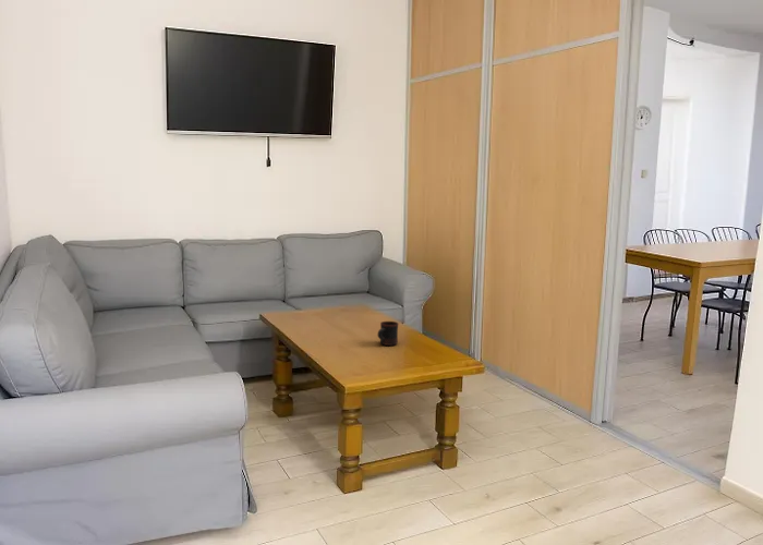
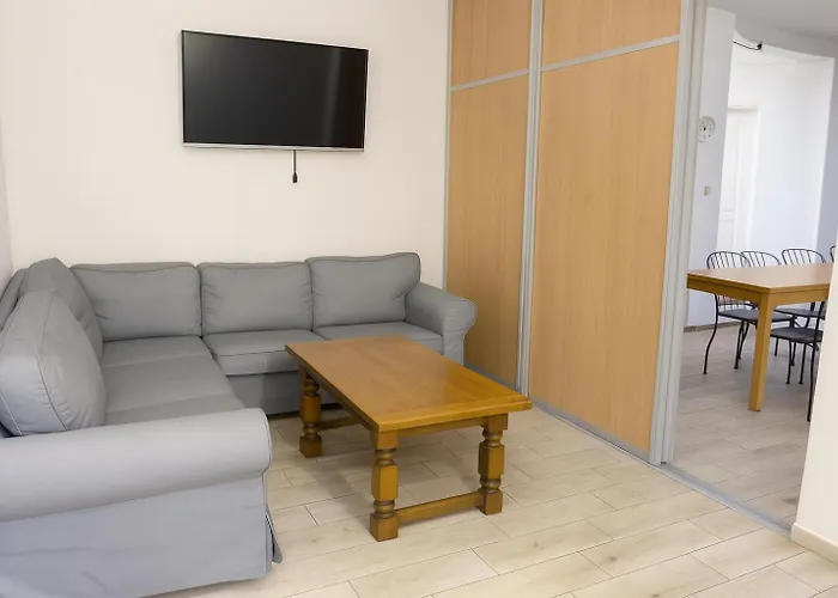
- mug [377,320,399,347]
